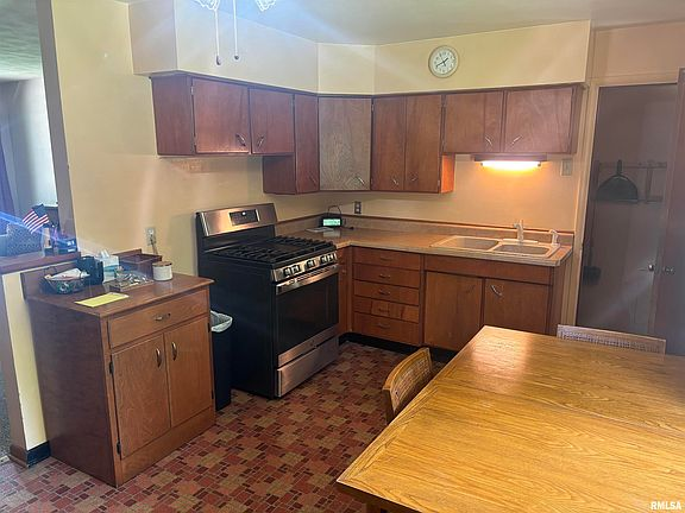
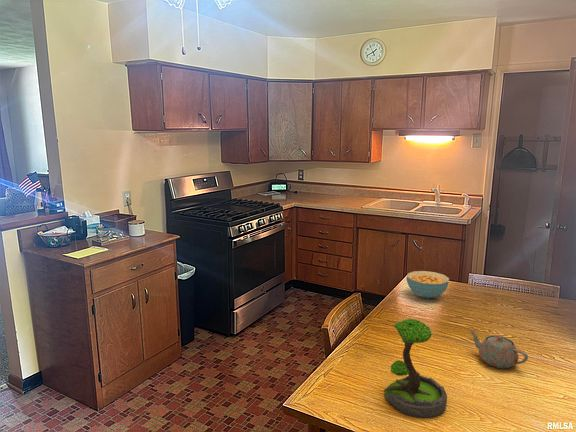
+ cereal bowl [406,270,450,300]
+ teapot [469,330,529,369]
+ plant [382,318,448,419]
